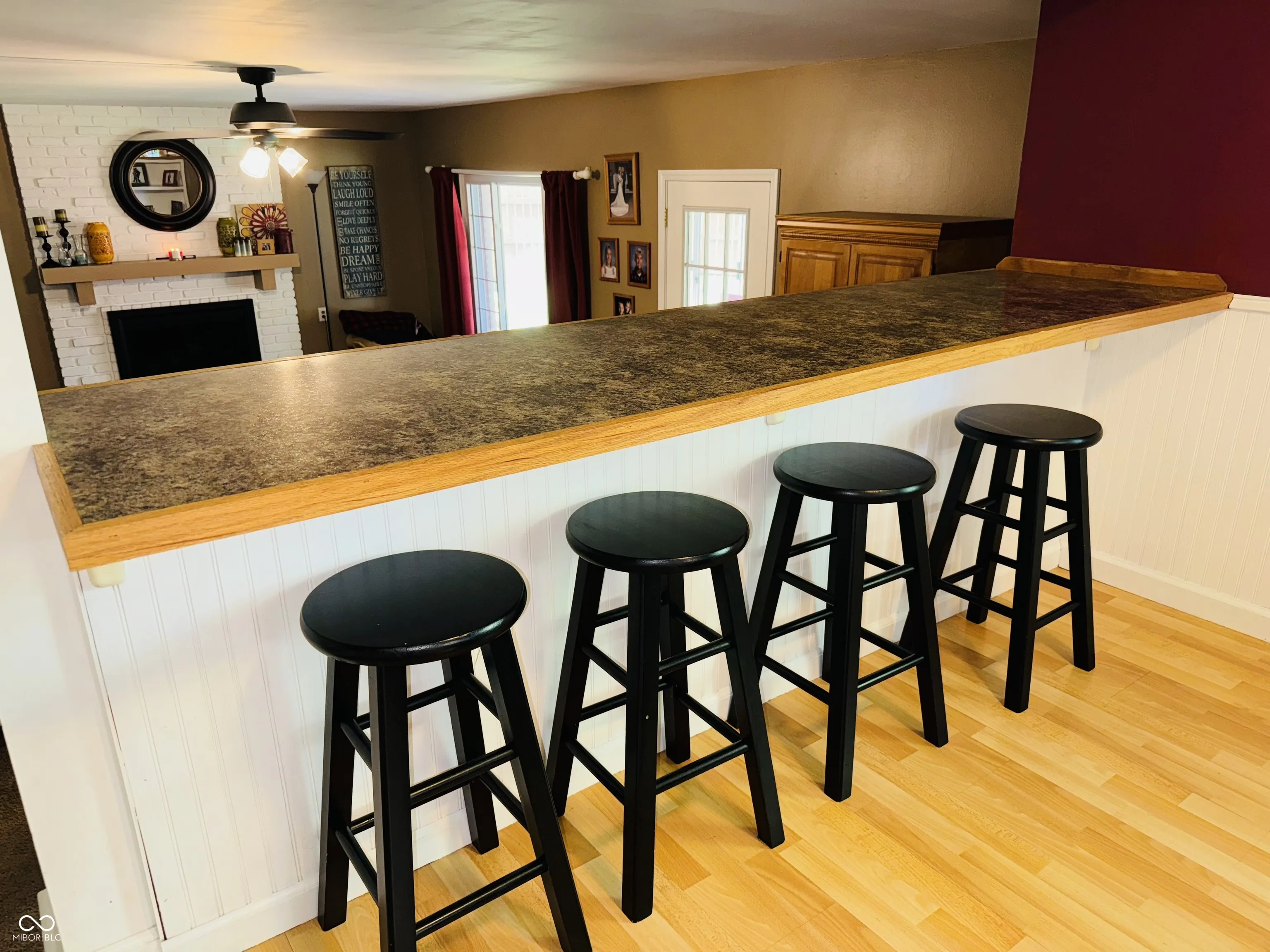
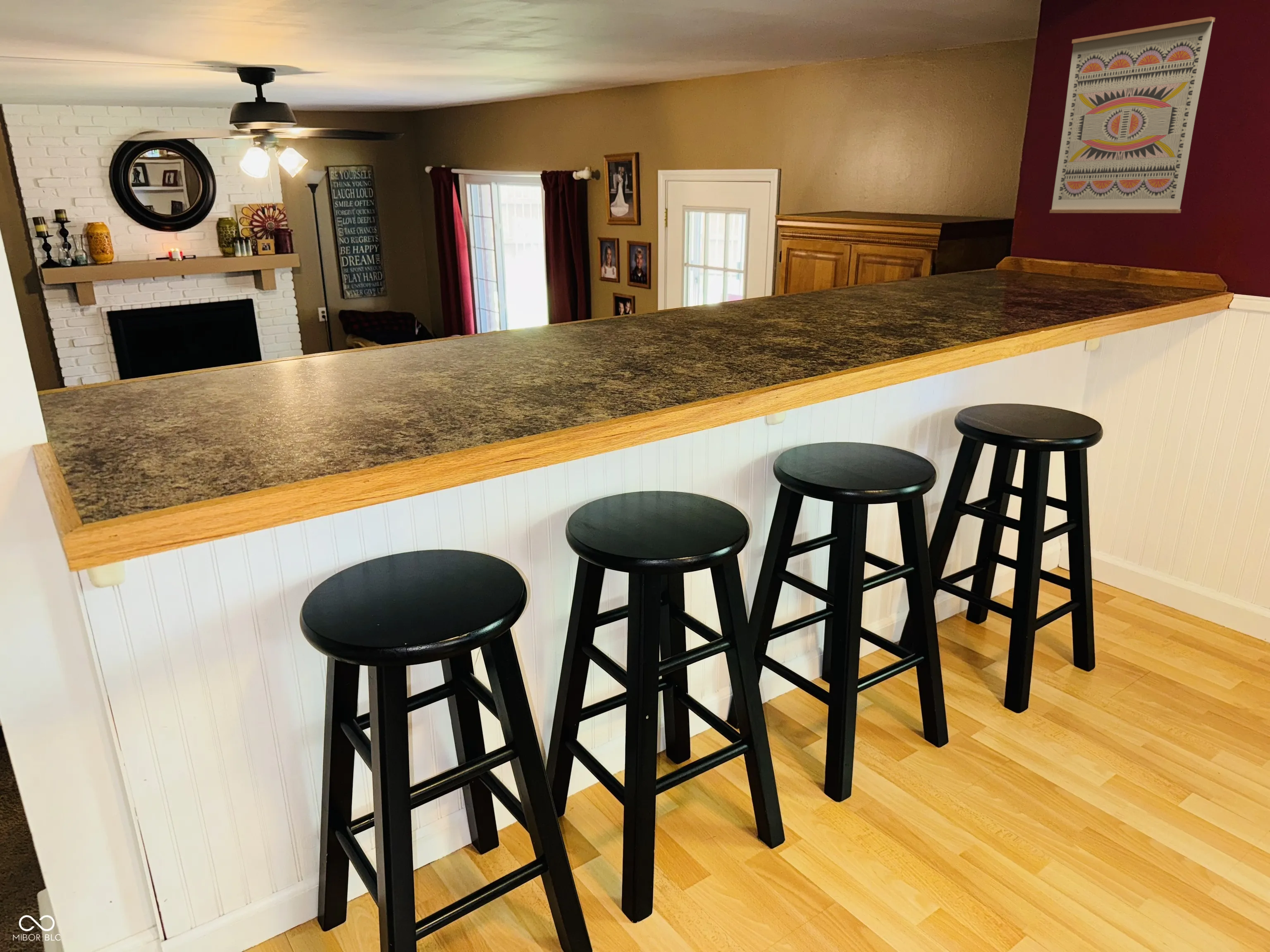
+ wall art [1049,16,1216,214]
